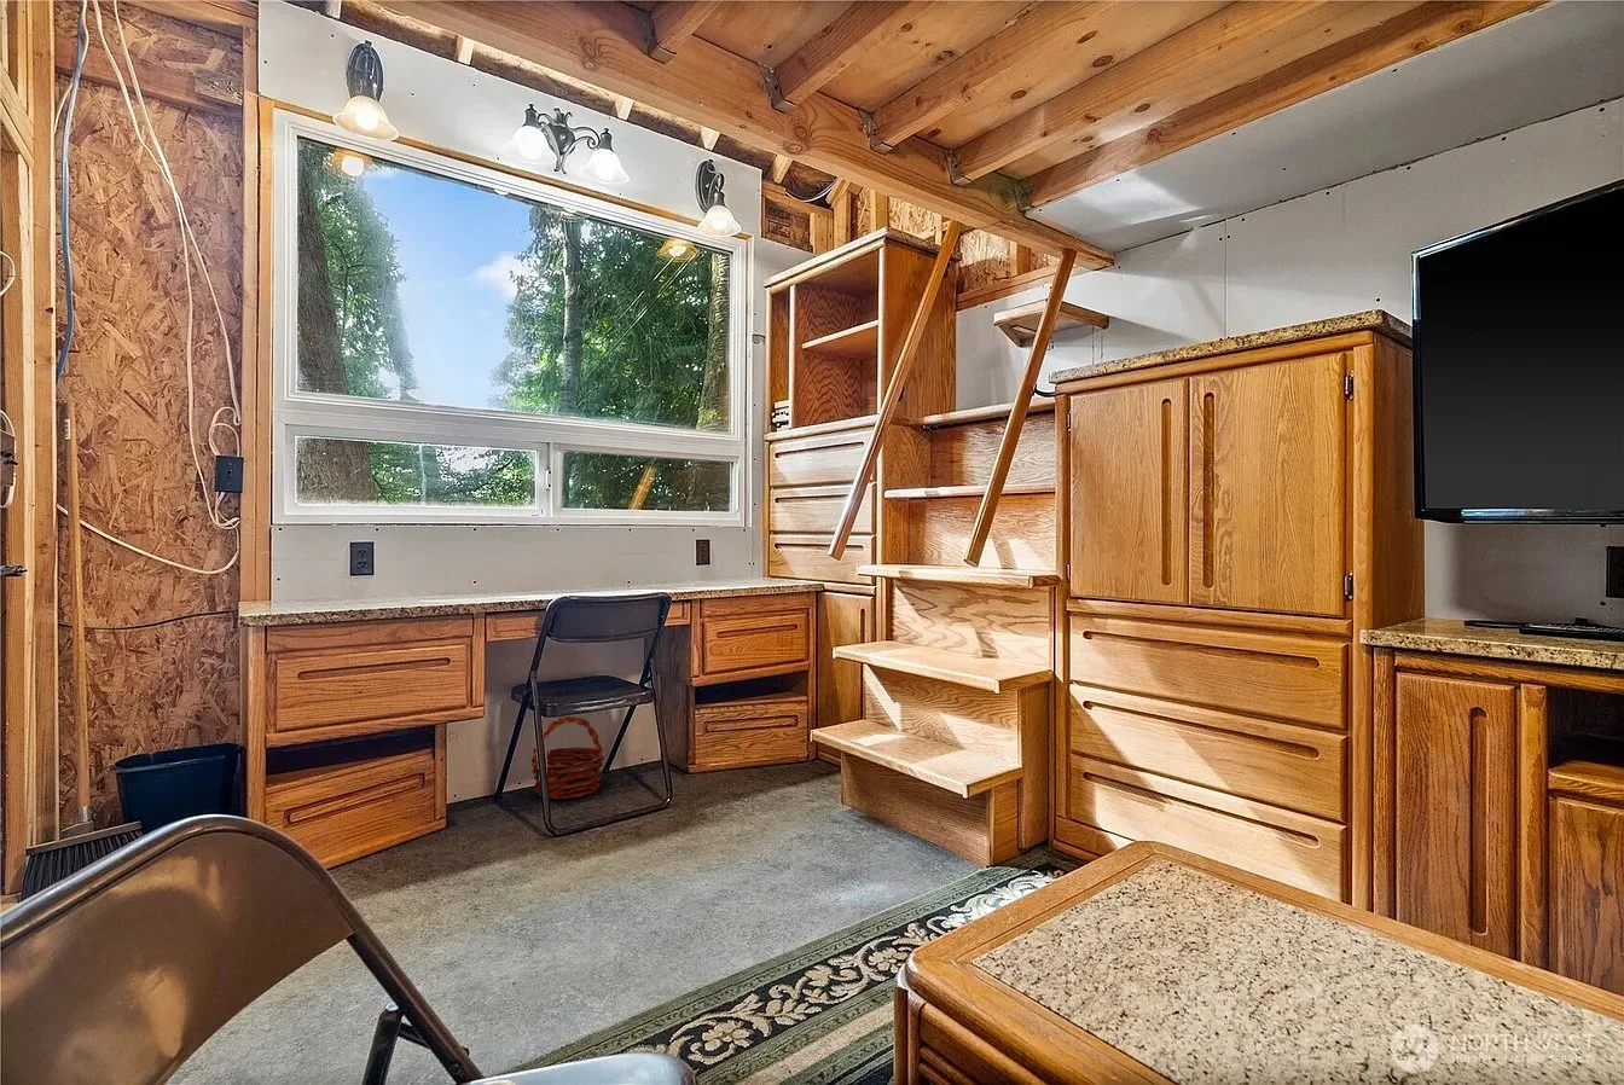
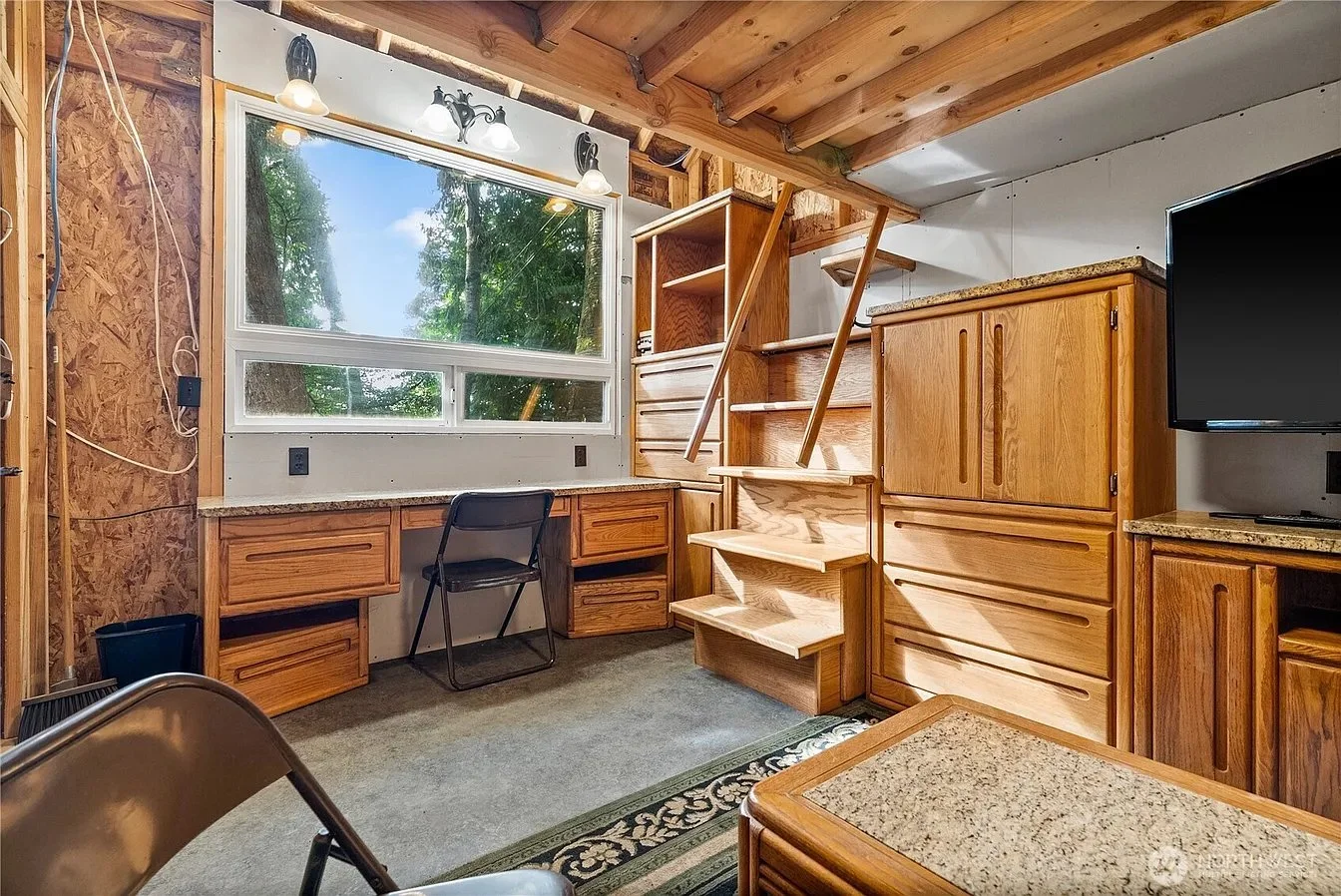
- basket [529,714,606,800]
